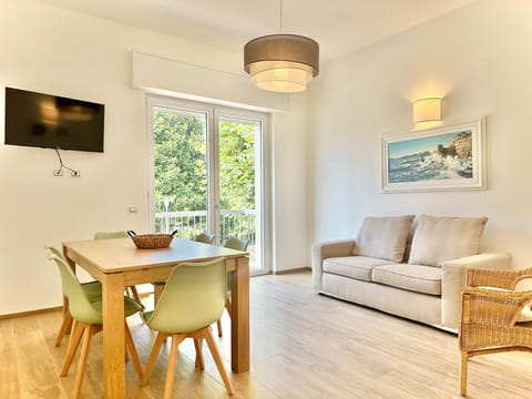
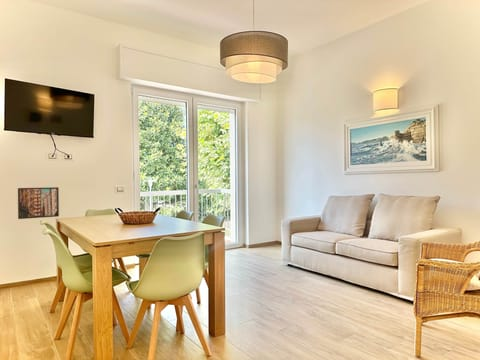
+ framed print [17,186,60,220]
